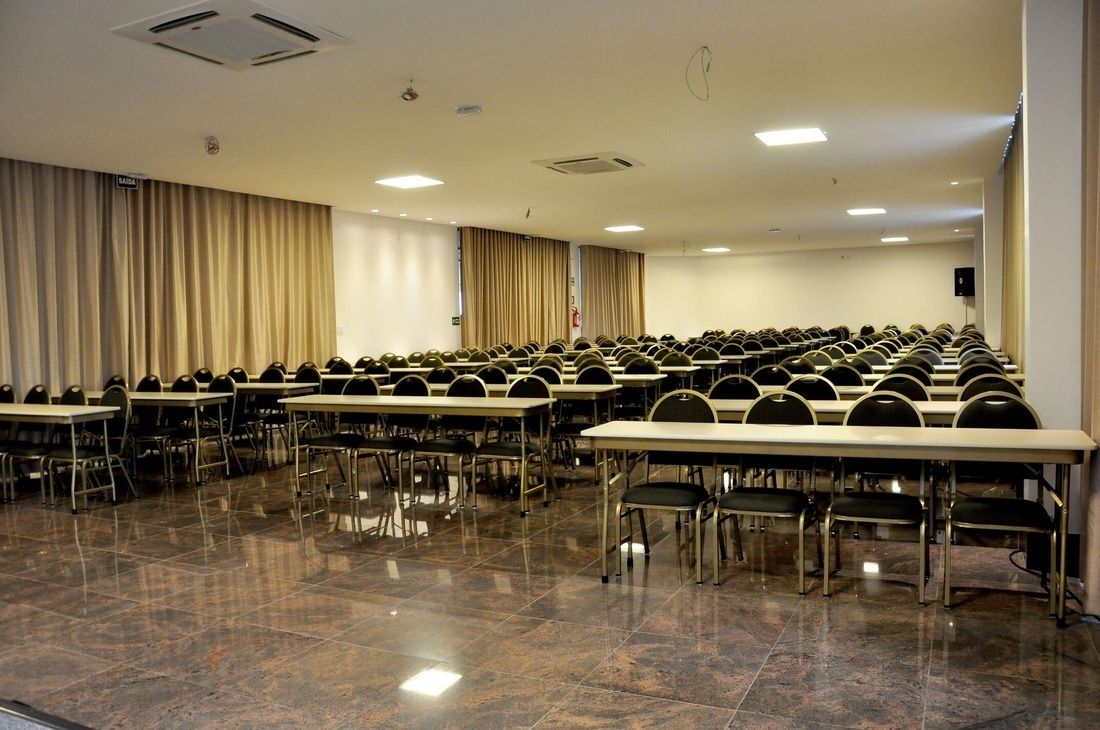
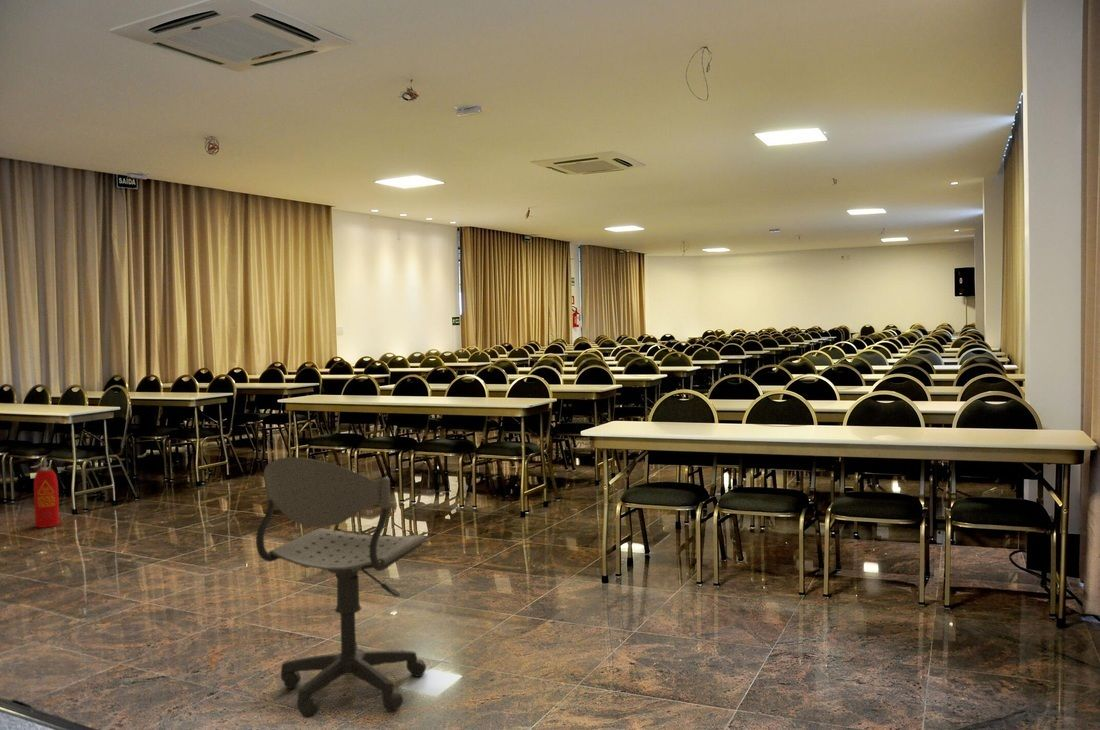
+ office chair [255,456,427,719]
+ fire extinguisher [30,456,64,529]
